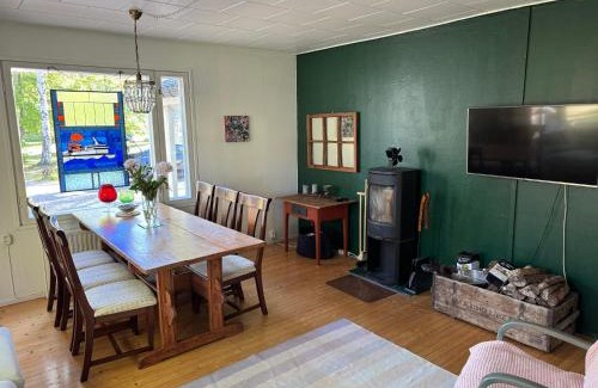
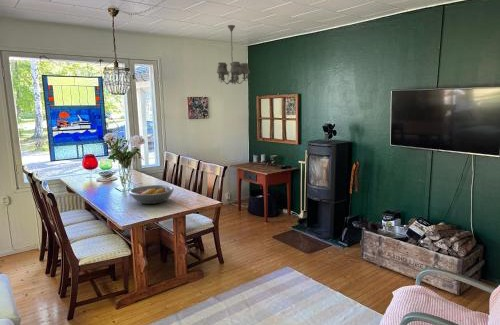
+ chandelier [216,24,251,86]
+ fruit bowl [128,184,175,205]
